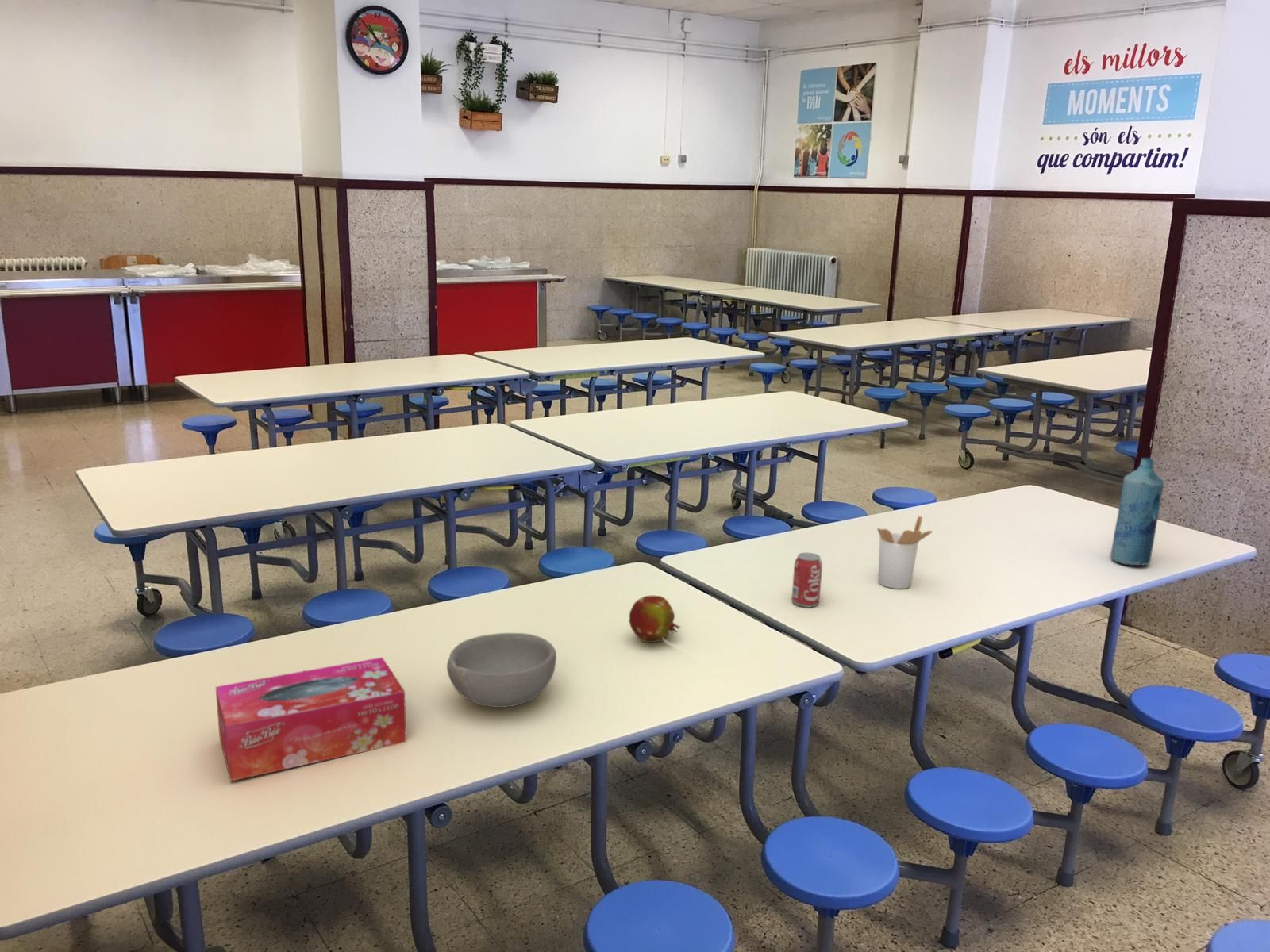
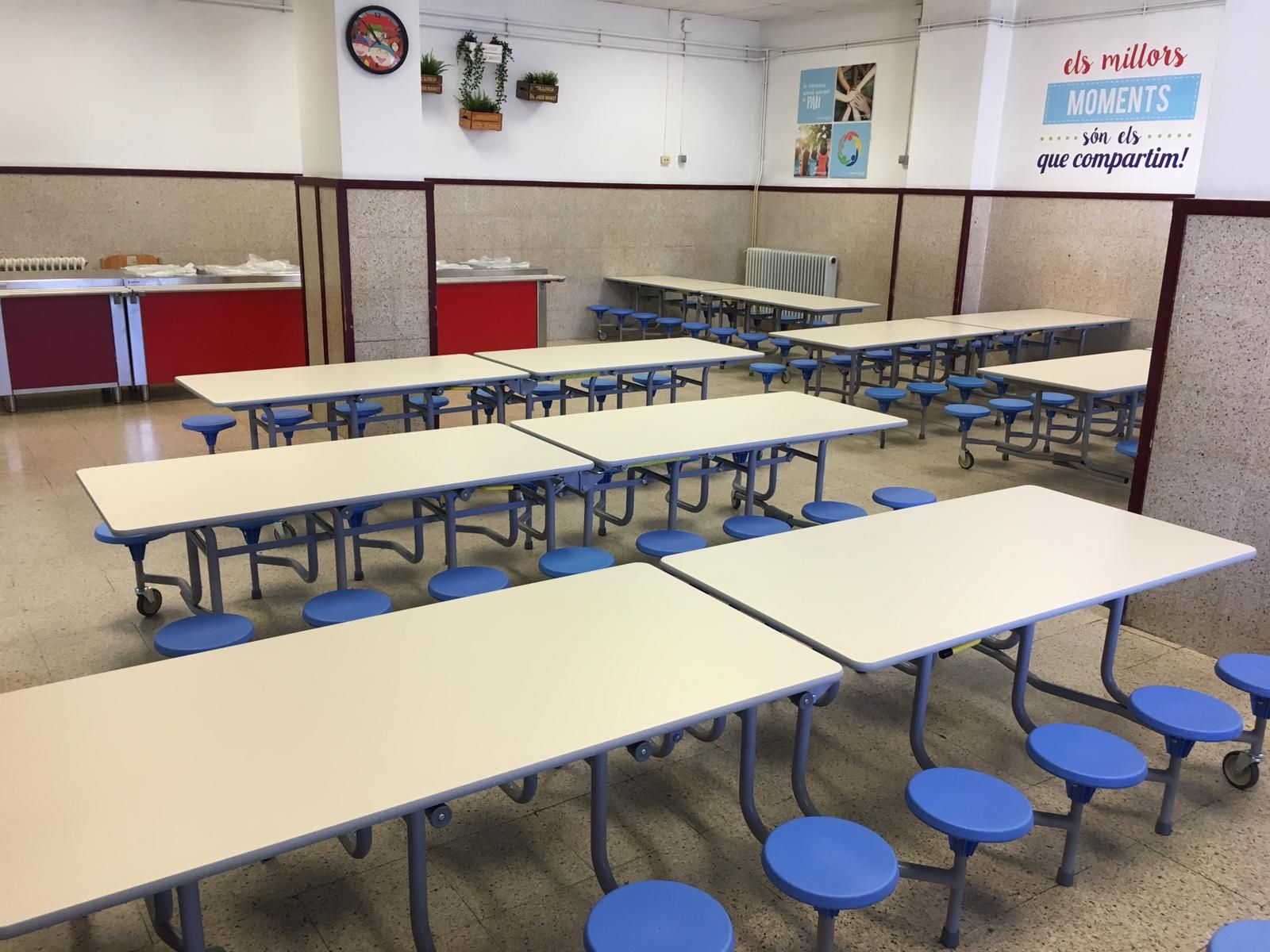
- utensil holder [876,516,933,589]
- beverage can [791,552,823,608]
- bowl [446,632,557,708]
- tissue box [215,656,407,782]
- fruit [629,595,681,643]
- bottle [1110,457,1164,566]
